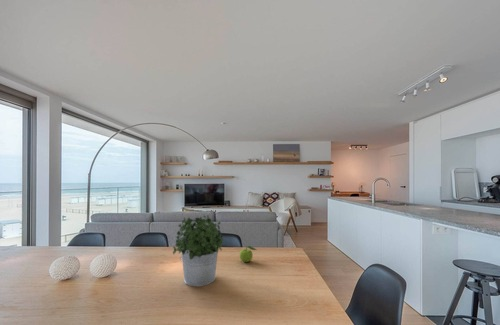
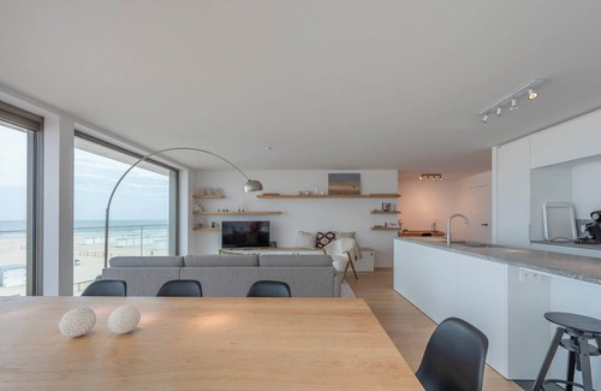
- fruit [239,245,258,263]
- potted plant [172,215,224,287]
